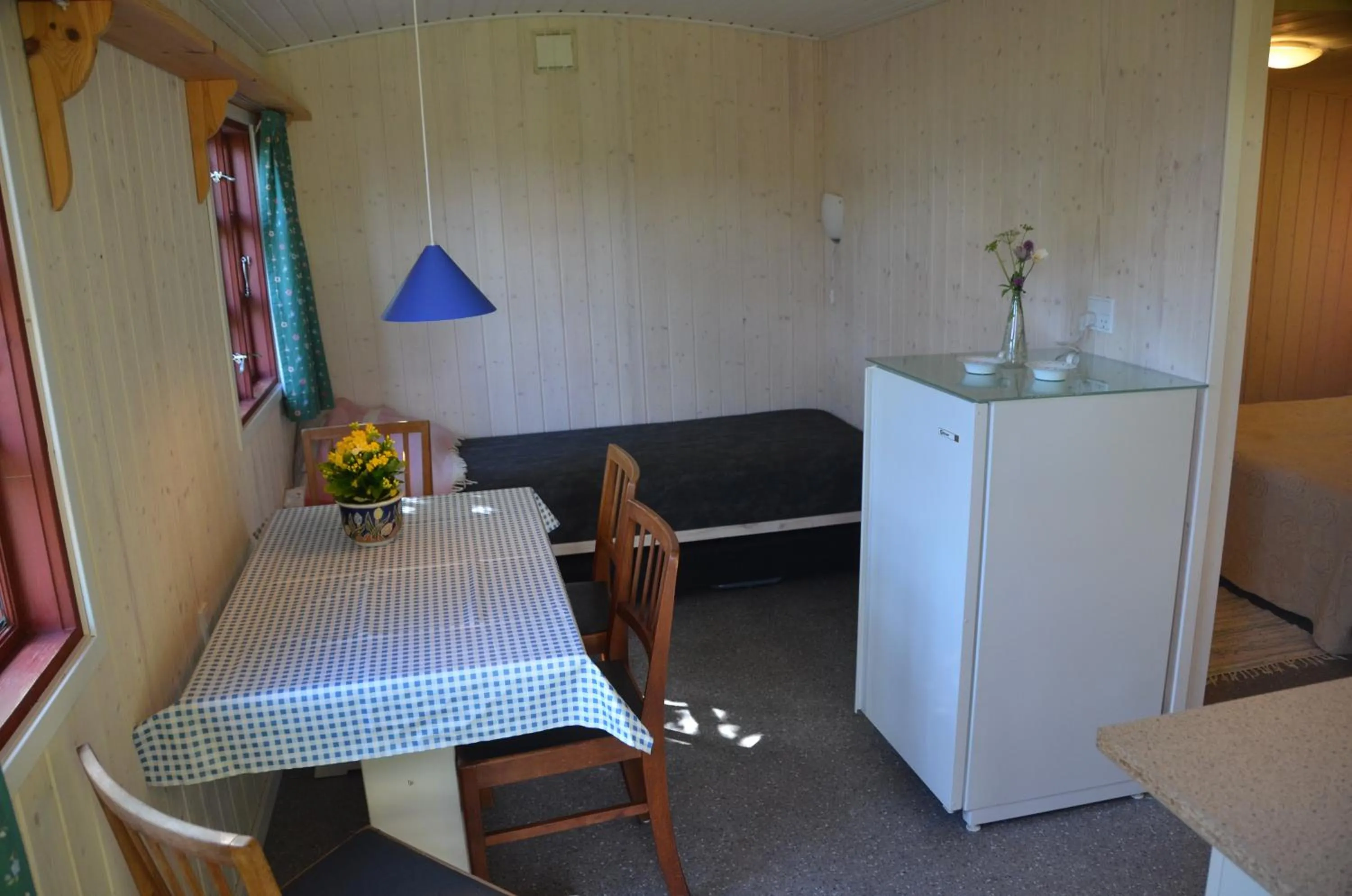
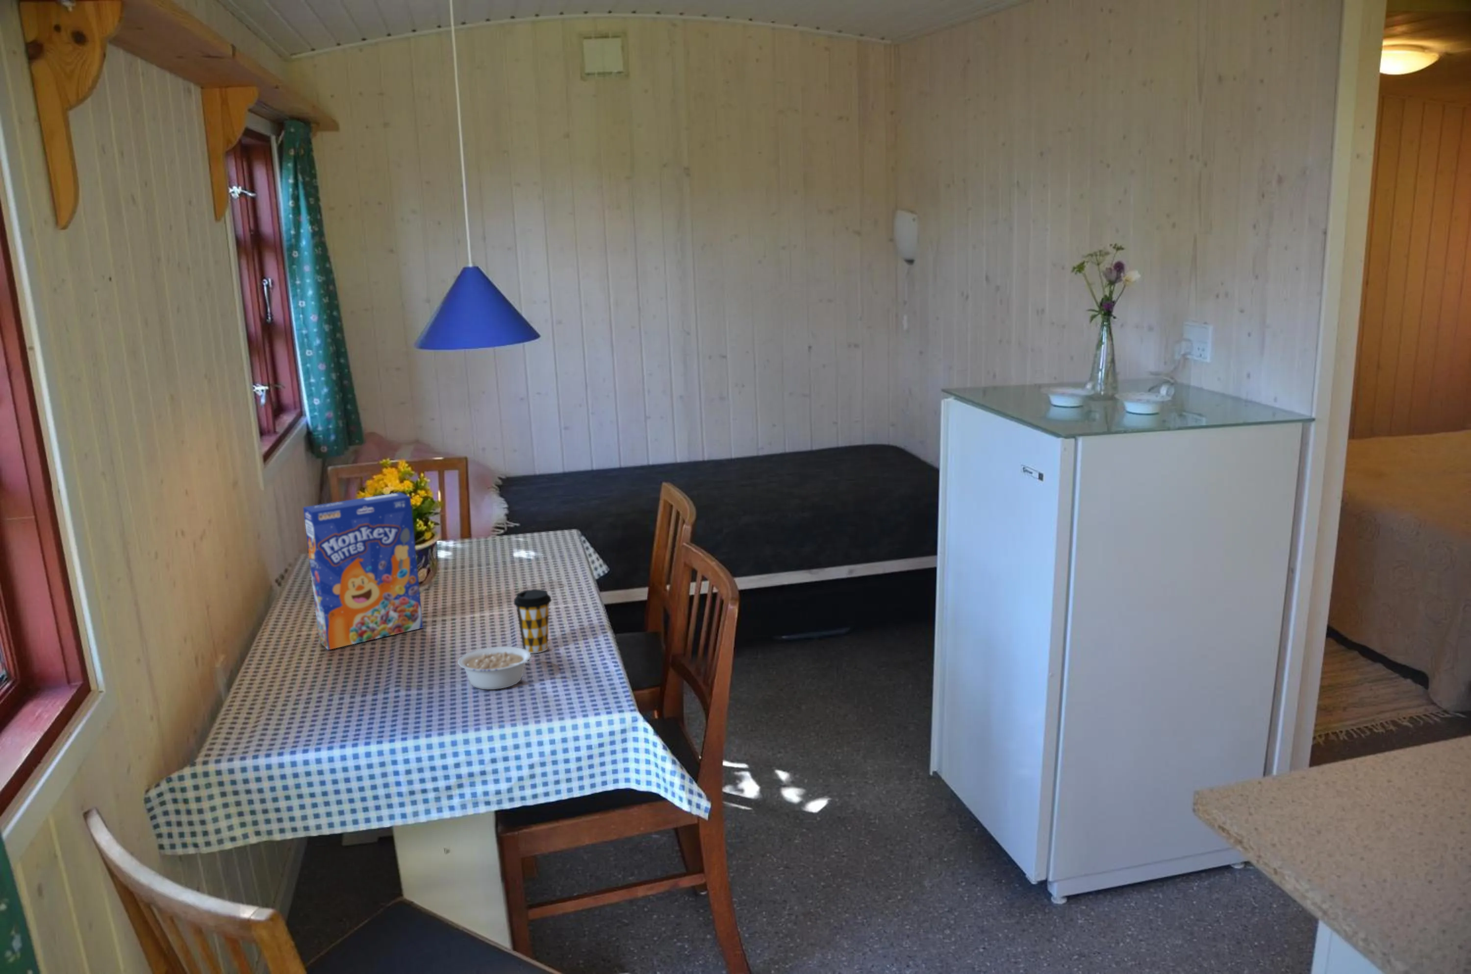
+ legume [457,646,535,690]
+ coffee cup [514,589,552,653]
+ cereal box [302,492,423,651]
